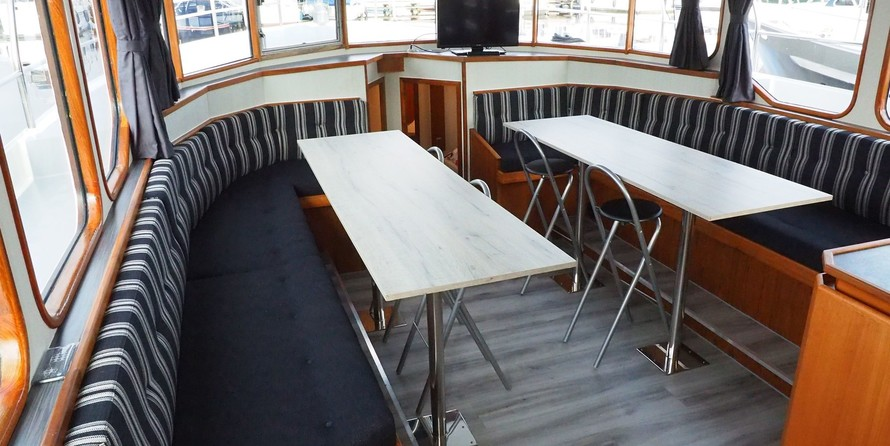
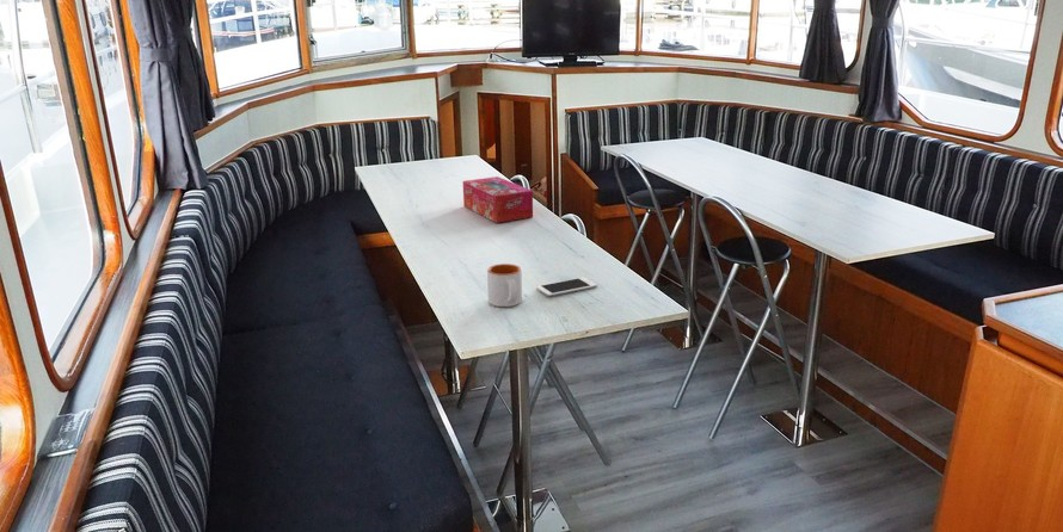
+ mug [486,262,523,308]
+ cell phone [535,276,598,297]
+ tissue box [462,175,534,224]
